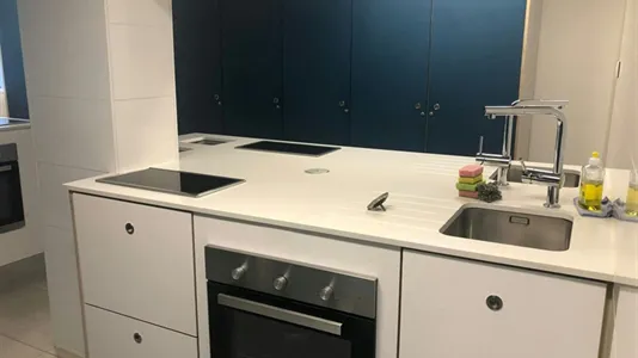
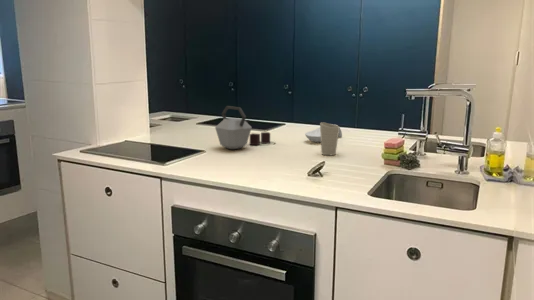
+ kettle [214,105,271,150]
+ spoon rest [304,123,343,143]
+ cup [319,121,340,156]
